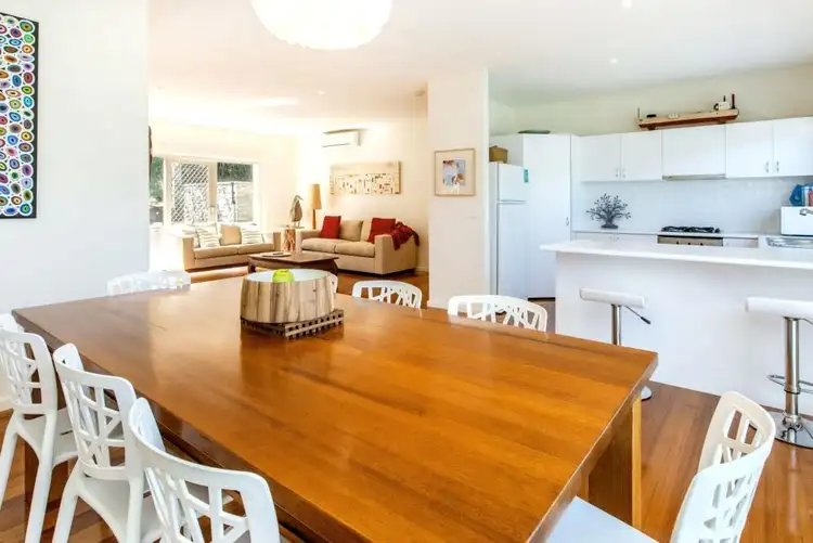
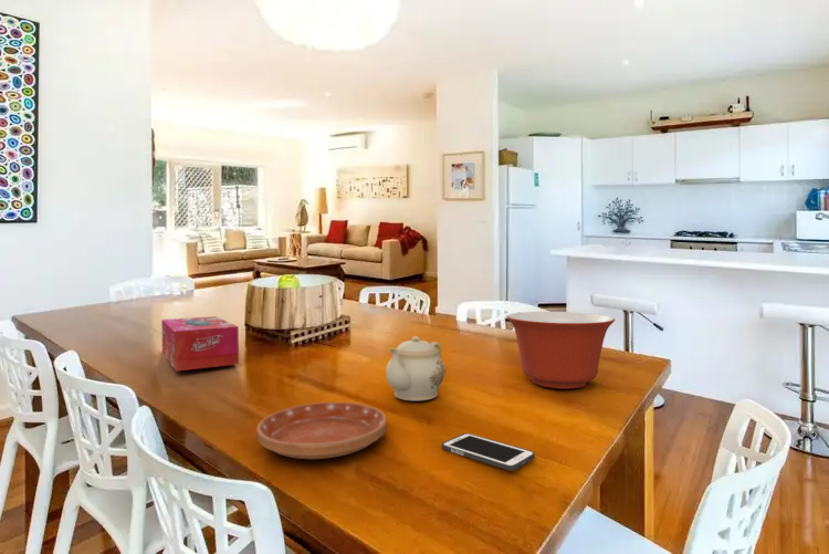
+ cell phone [441,432,536,472]
+ mixing bowl [505,311,616,390]
+ tissue box [160,315,240,373]
+ teapot [385,335,447,401]
+ saucer [256,401,387,460]
